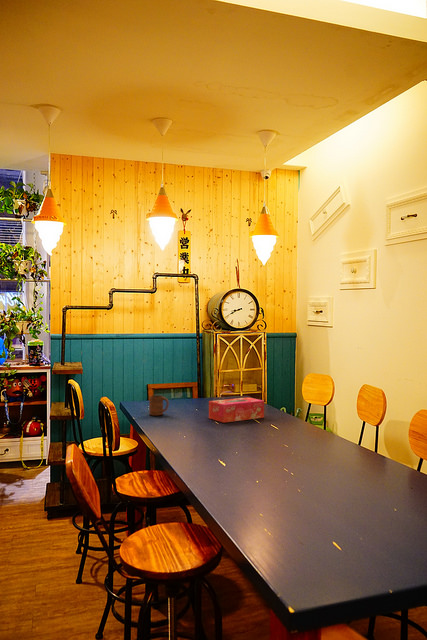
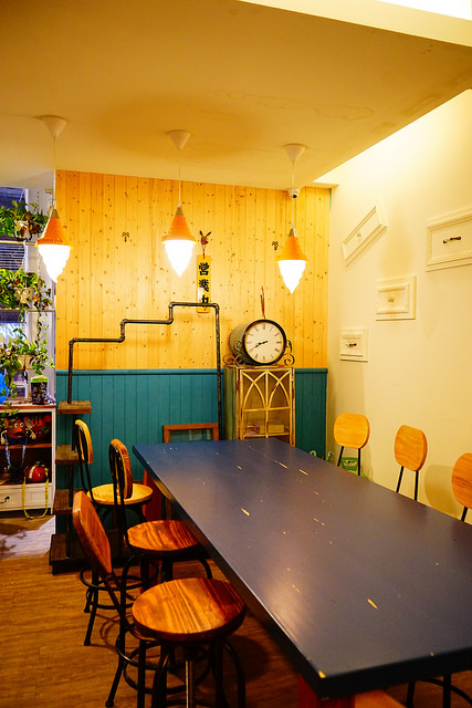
- tissue box [208,396,265,424]
- cup [148,394,170,416]
